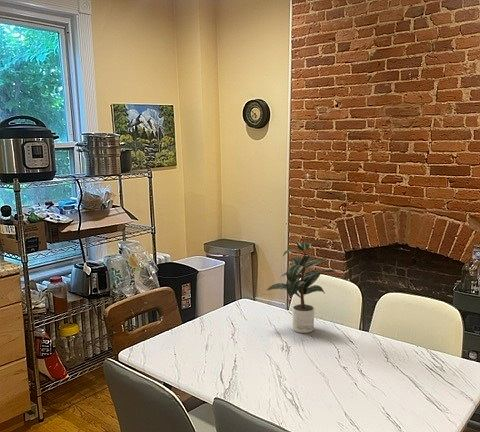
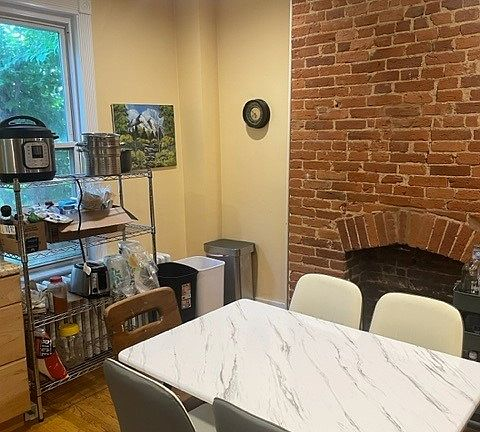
- potted plant [265,242,336,334]
